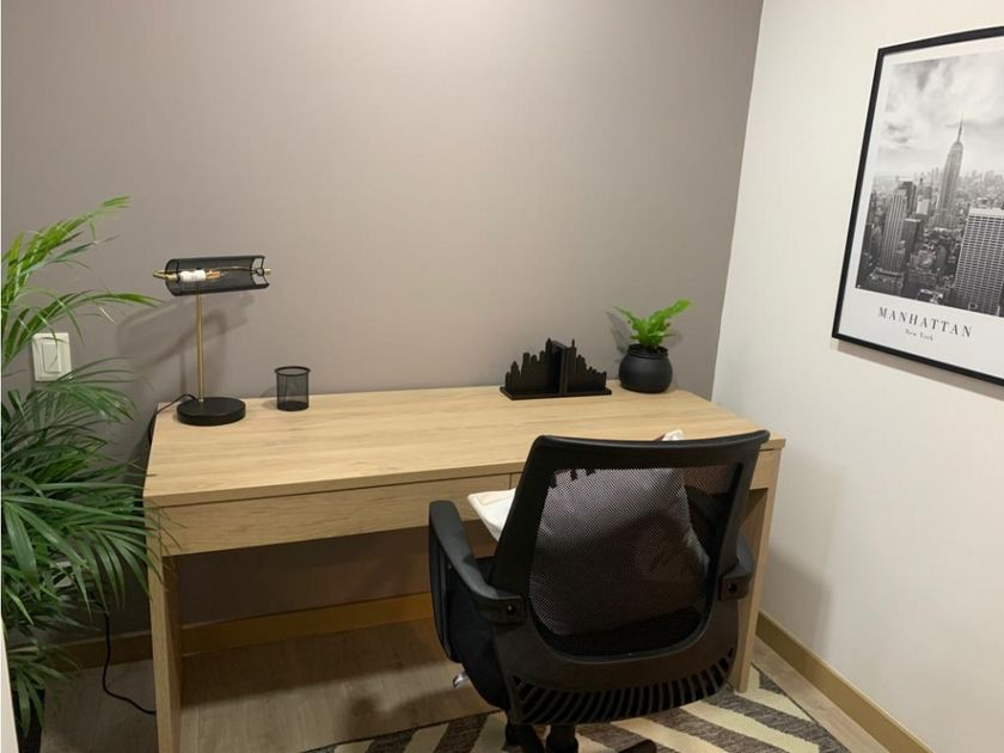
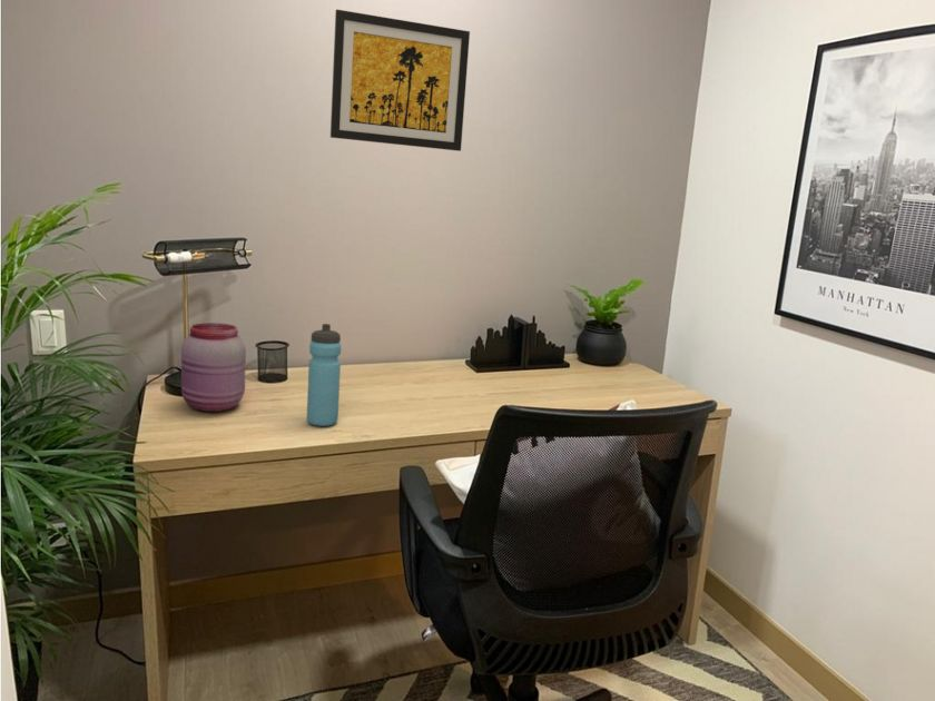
+ wall art [329,9,471,152]
+ jar [180,322,247,413]
+ water bottle [306,323,342,427]
